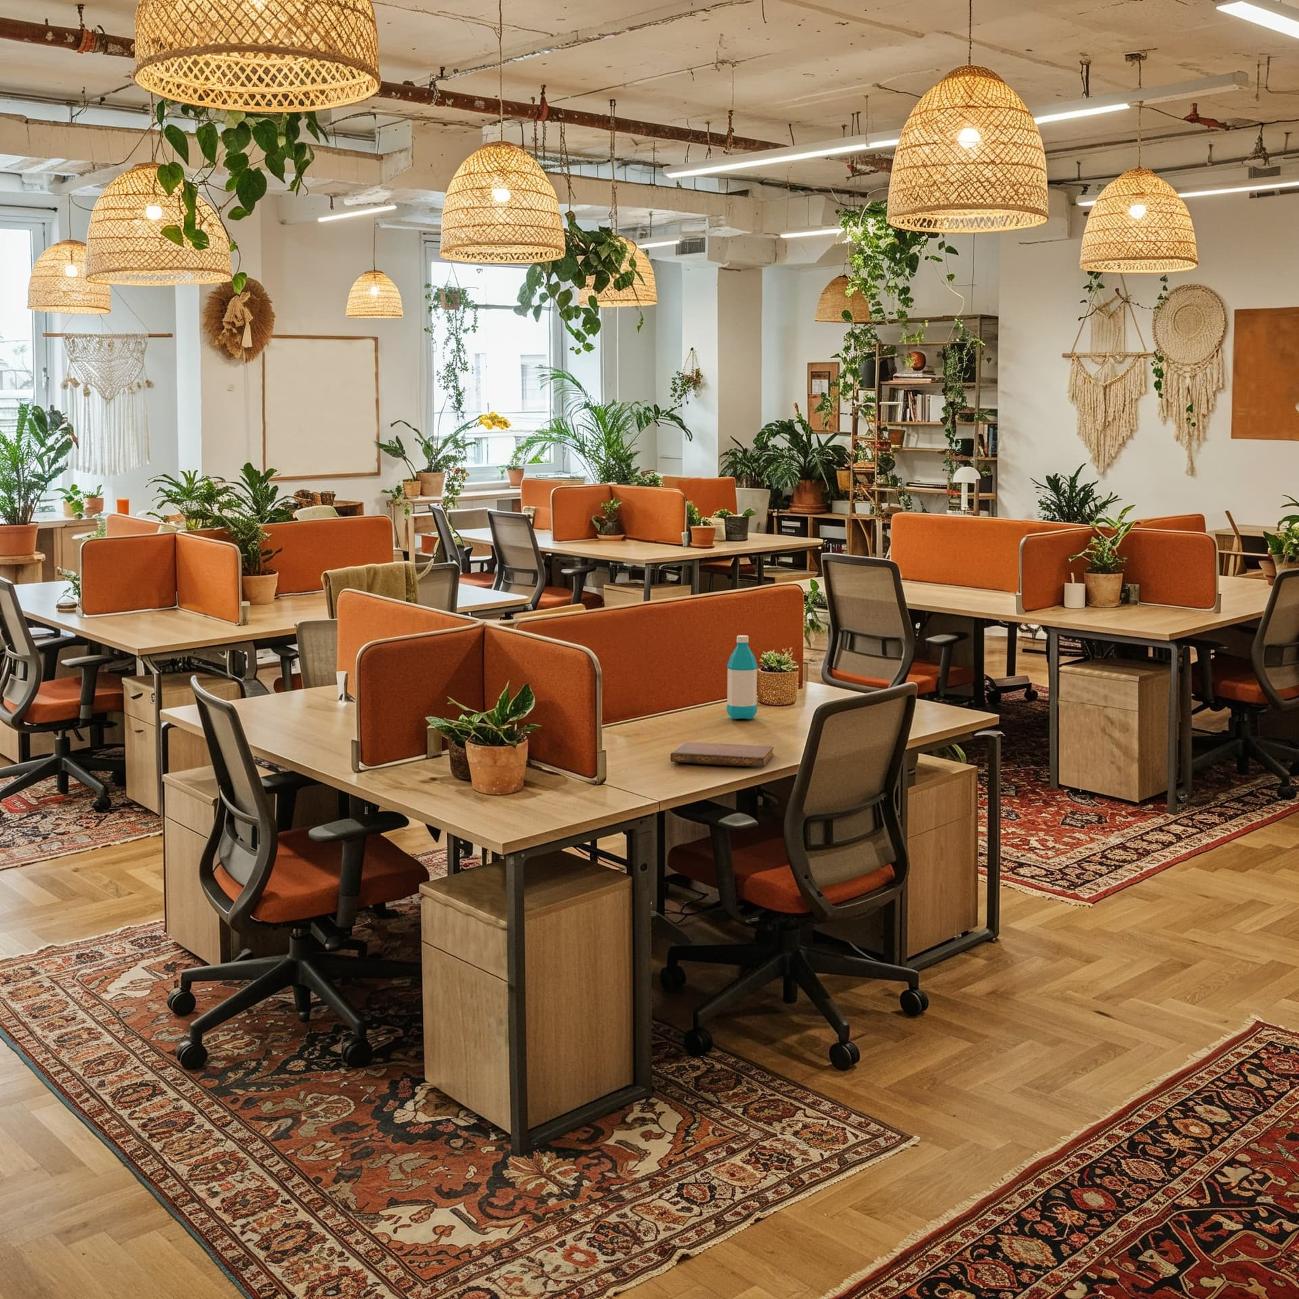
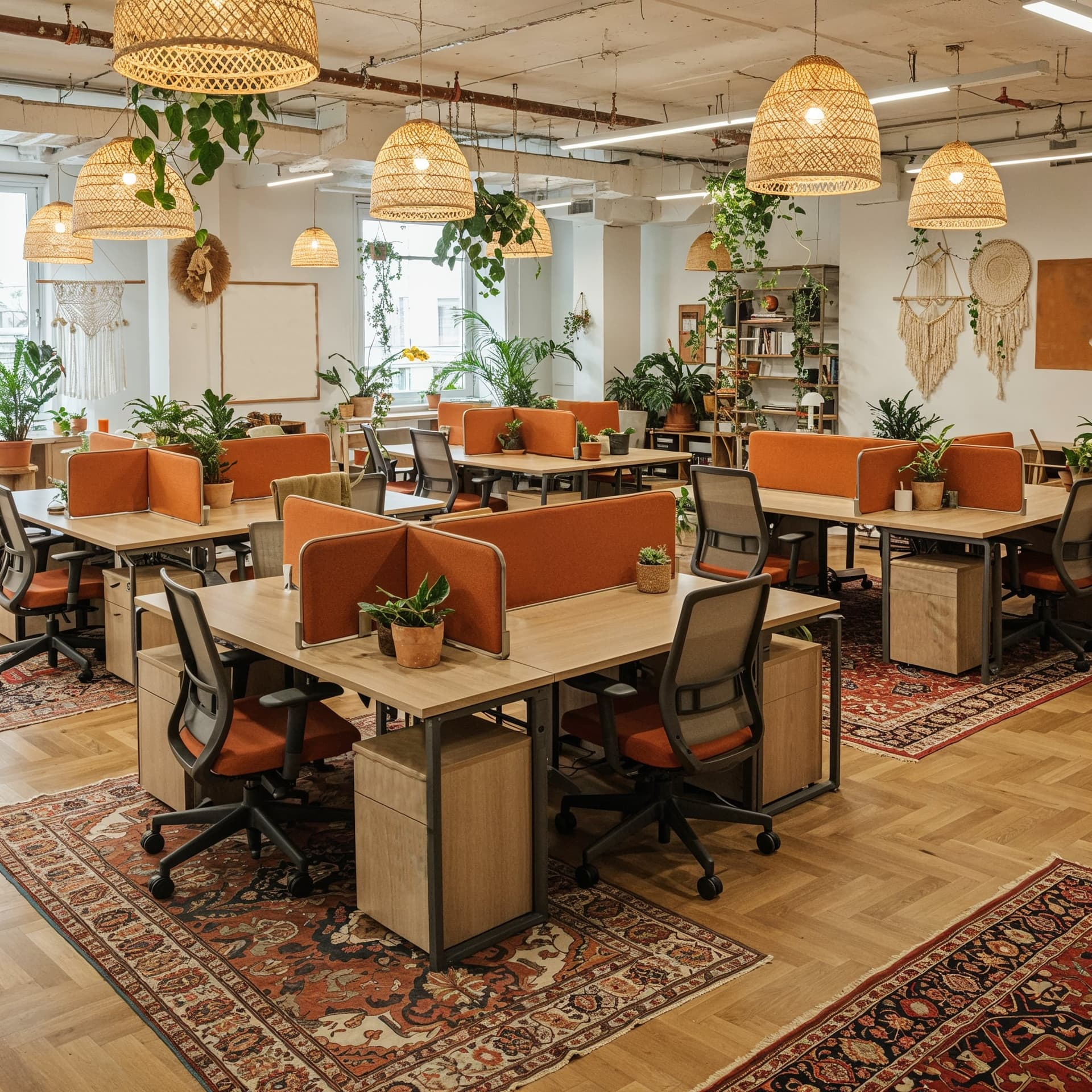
- water bottle [726,634,759,720]
- notebook [670,741,774,768]
